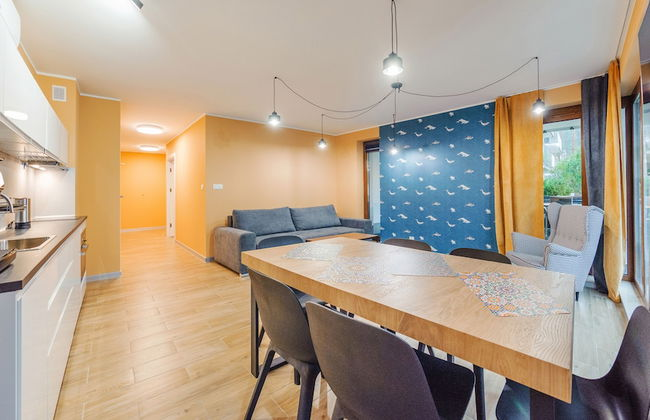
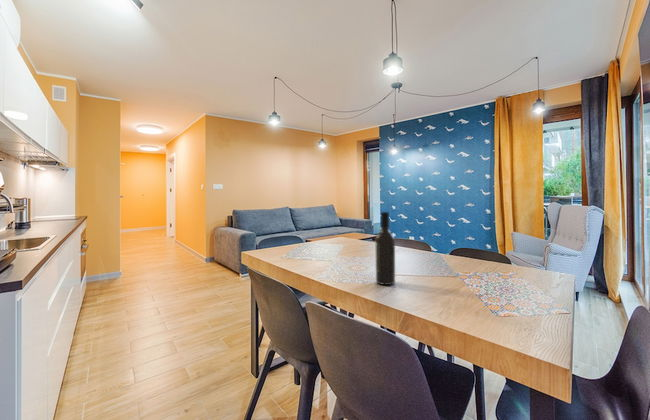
+ wine bottle [375,211,396,286]
